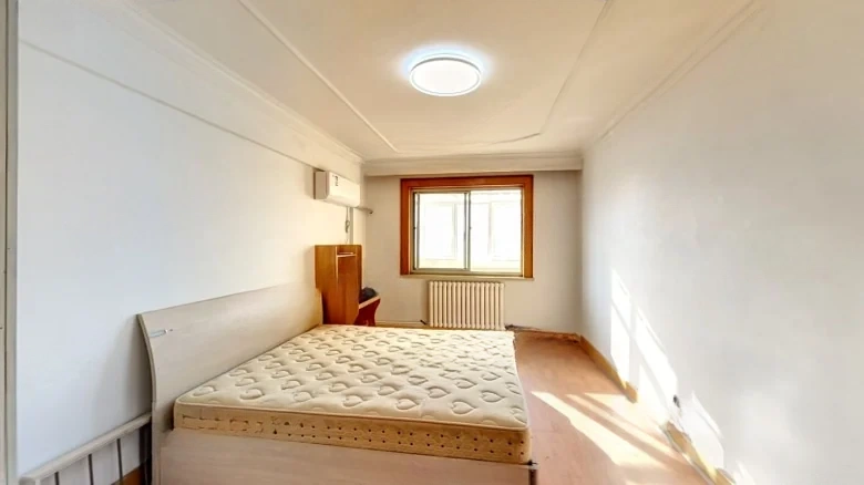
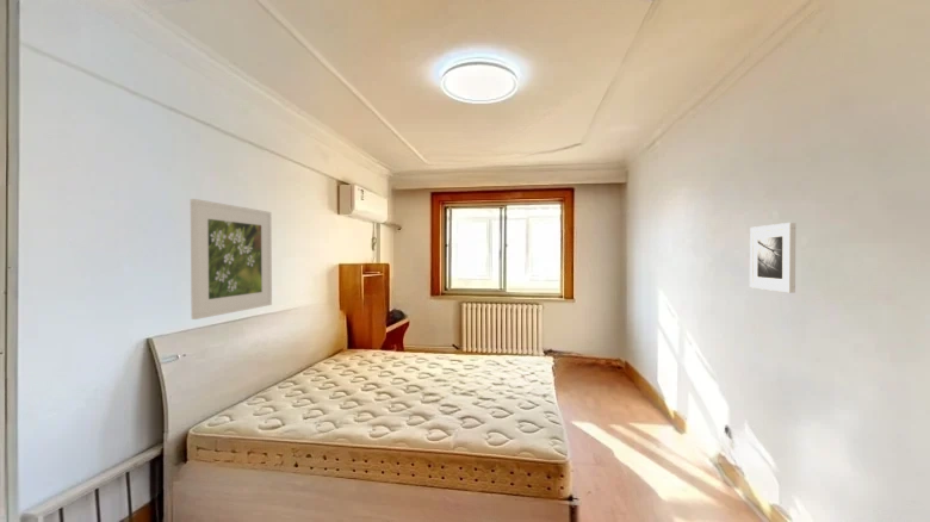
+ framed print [749,222,796,294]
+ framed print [190,198,273,321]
